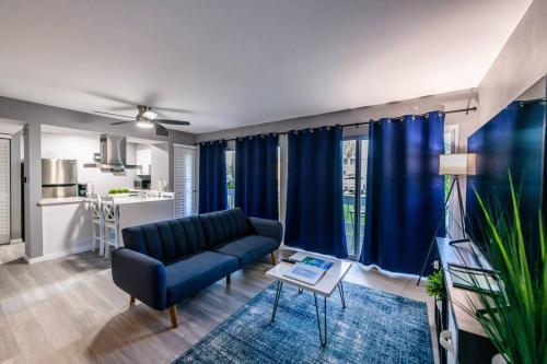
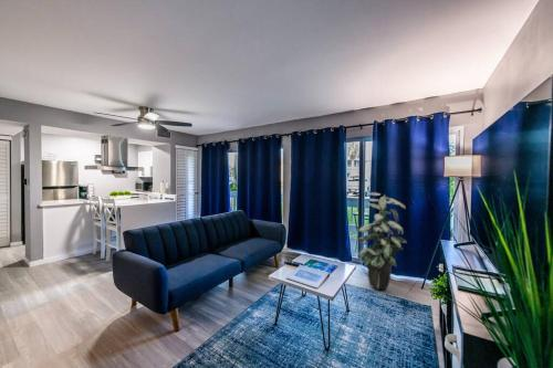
+ indoor plant [354,191,408,291]
